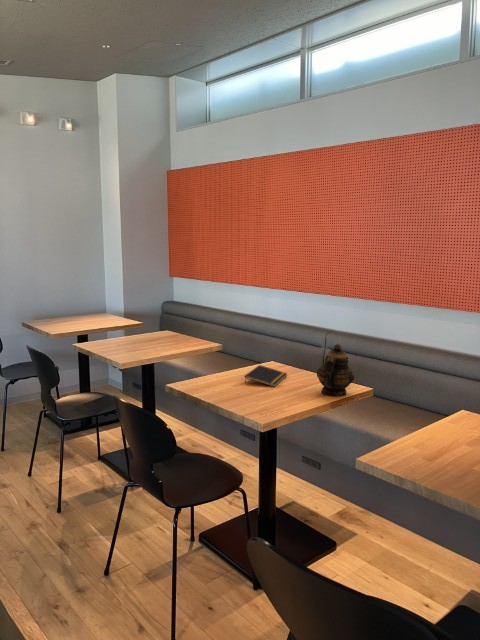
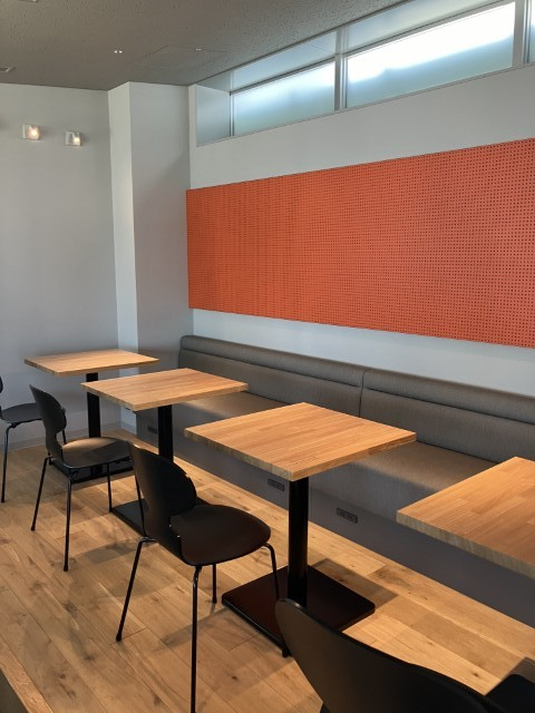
- notepad [244,364,288,388]
- teapot [316,343,355,397]
